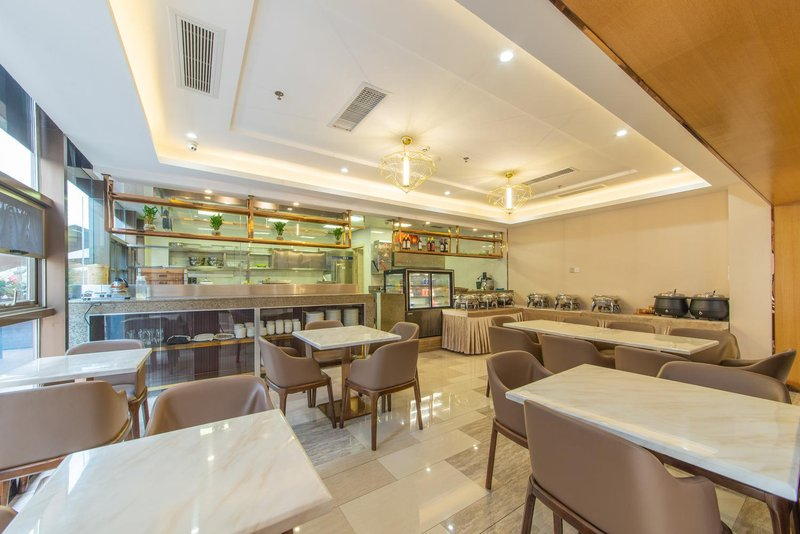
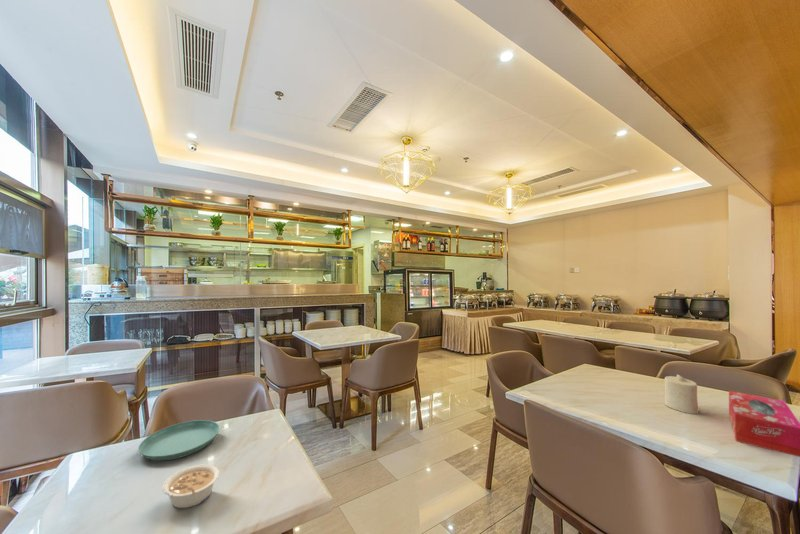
+ tissue box [728,390,800,458]
+ legume [162,464,220,509]
+ candle [664,373,700,415]
+ saucer [137,419,220,462]
